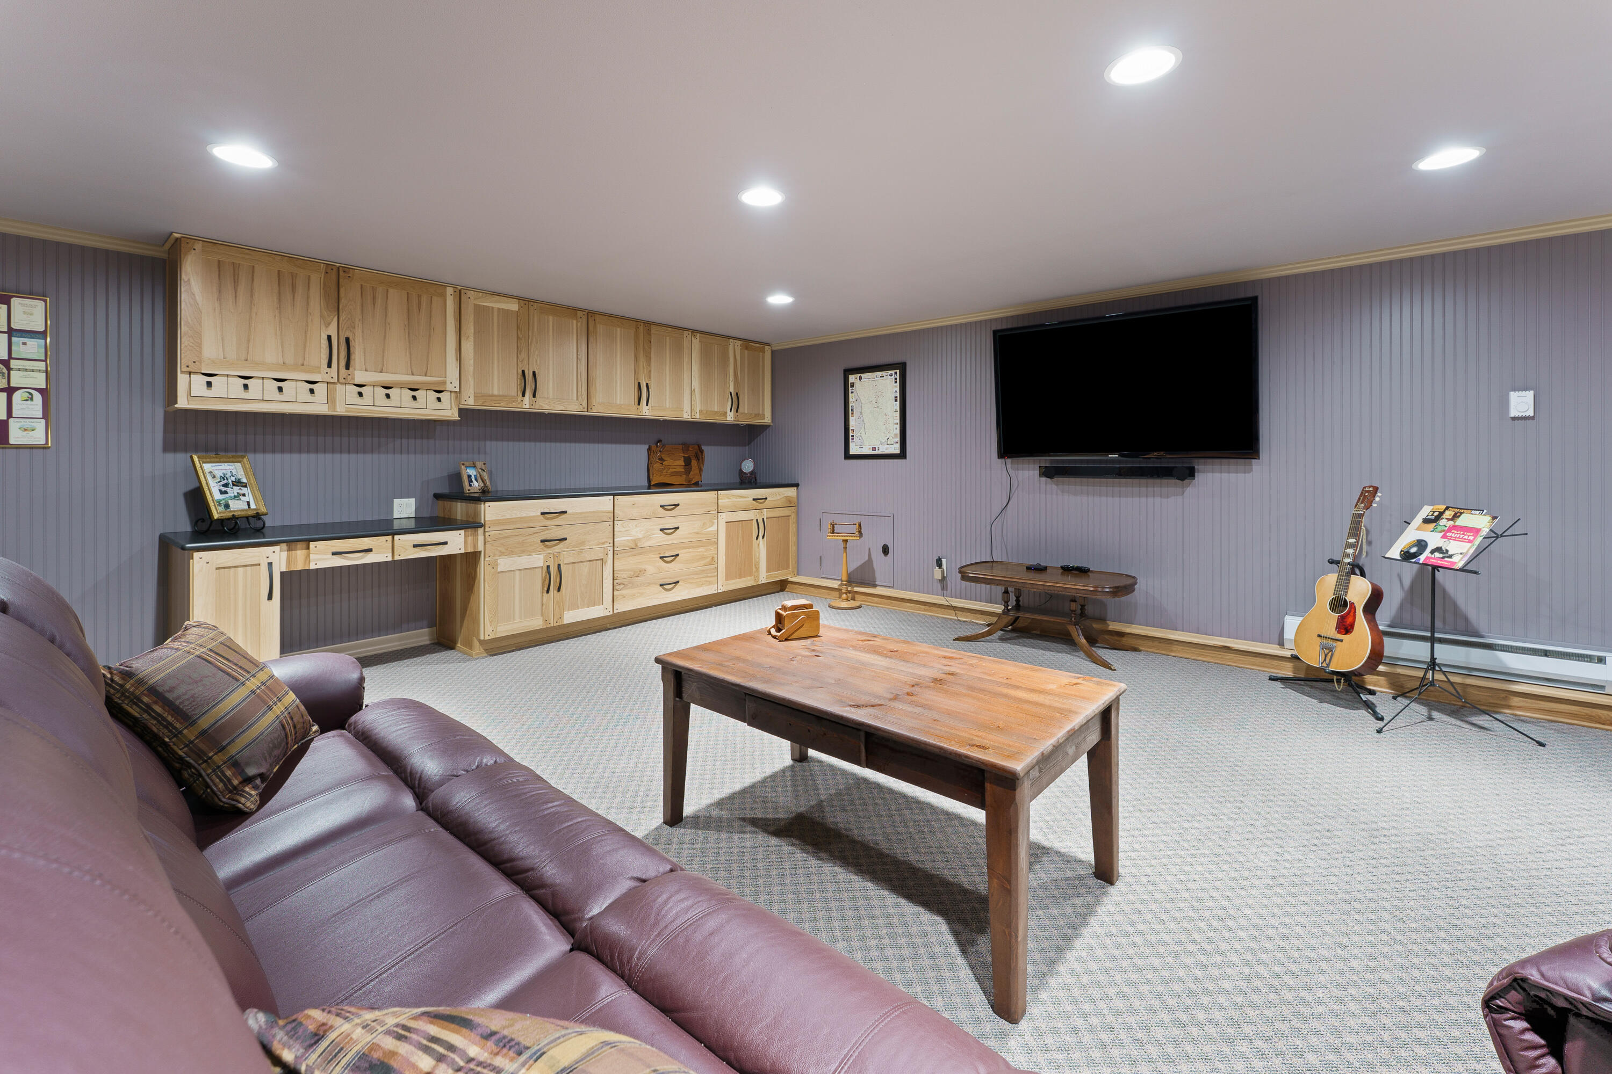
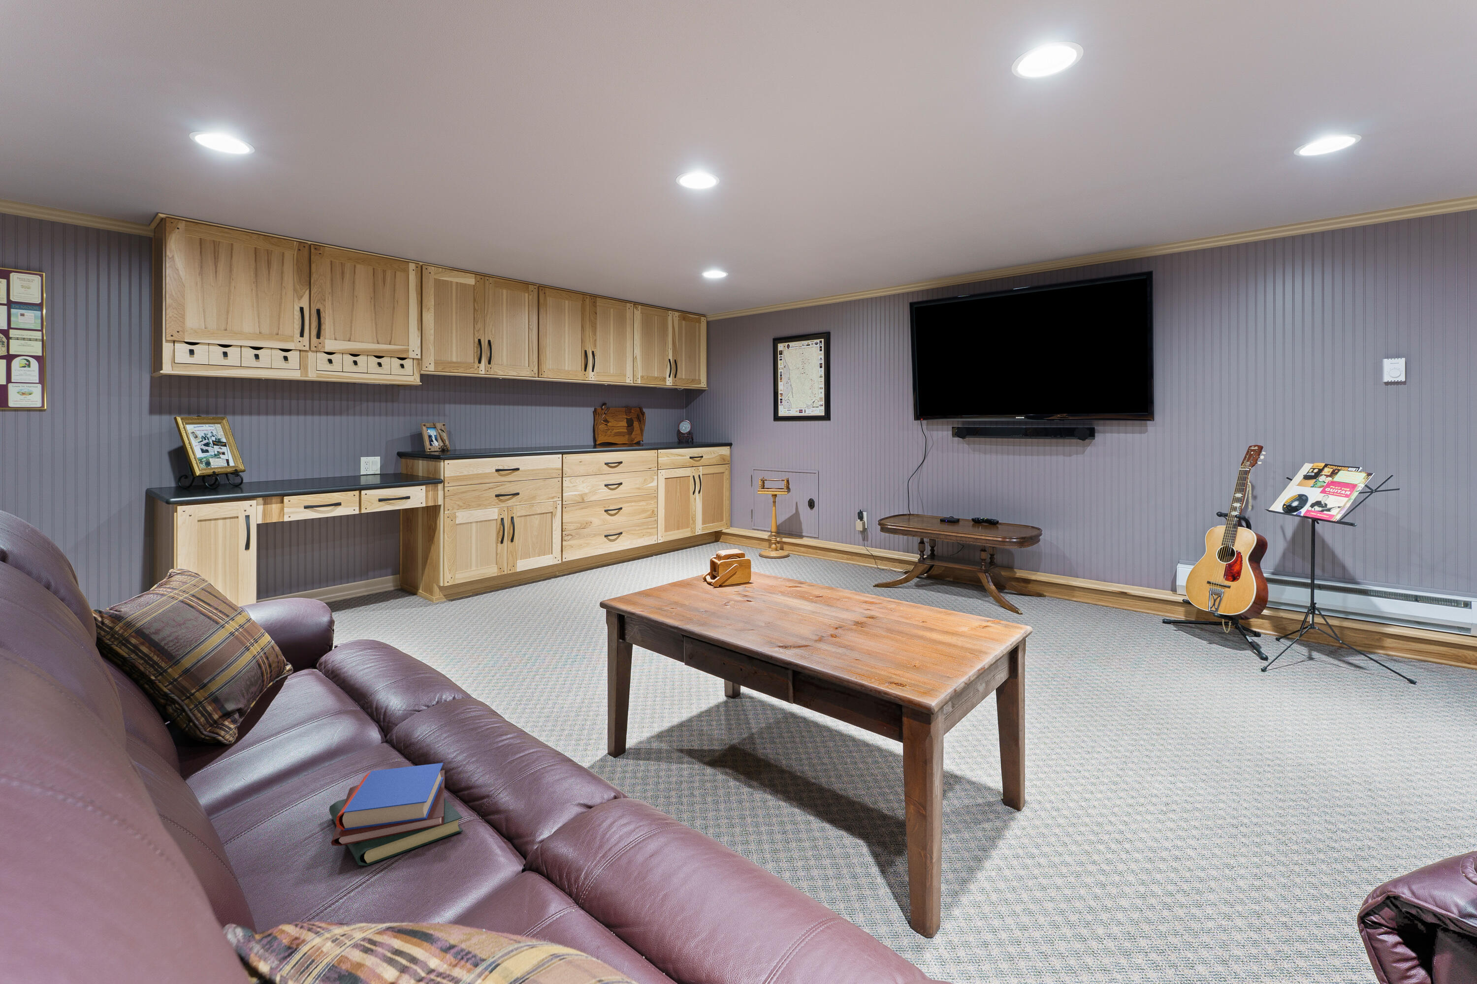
+ book [329,762,464,865]
